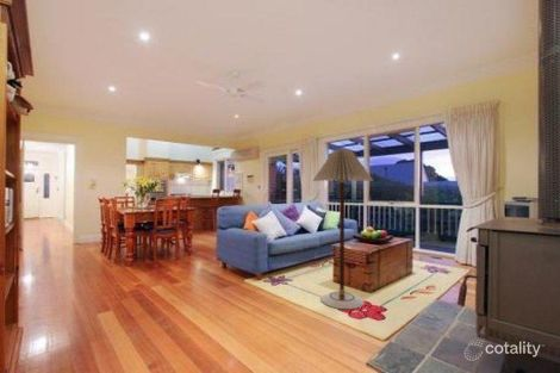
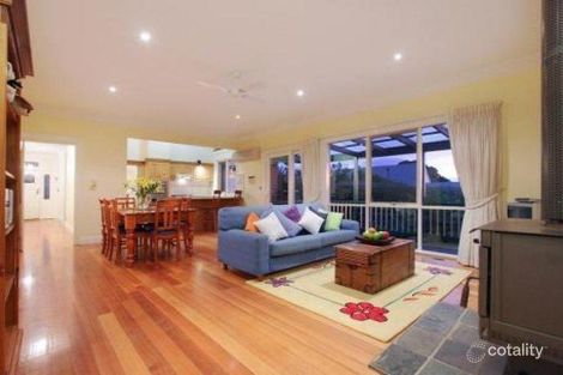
- floor lamp [311,148,374,310]
